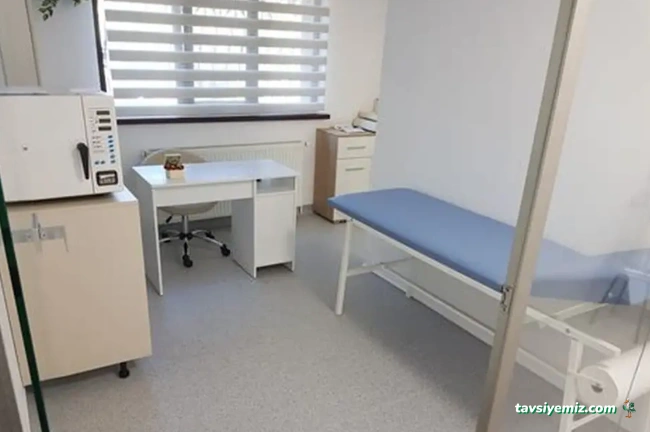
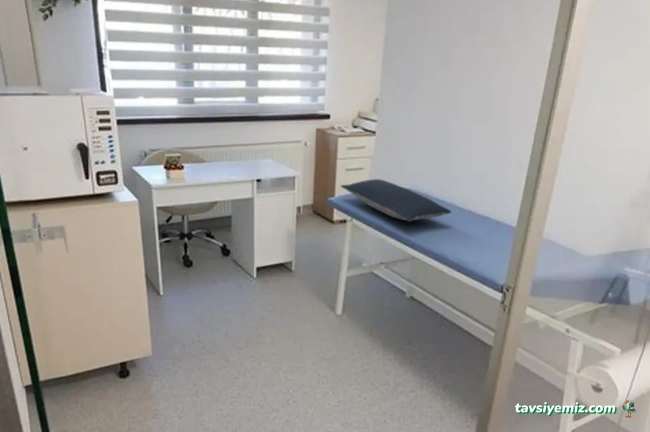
+ pillow [340,178,453,222]
